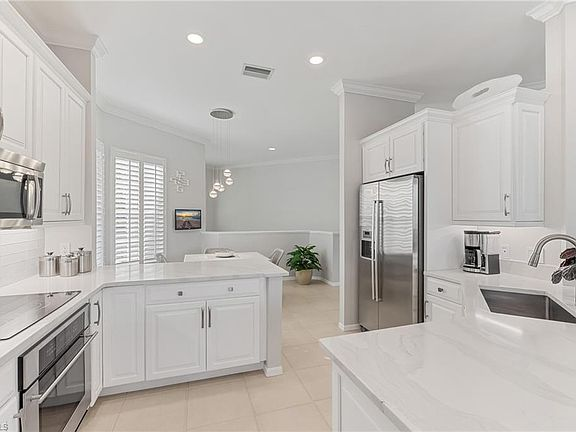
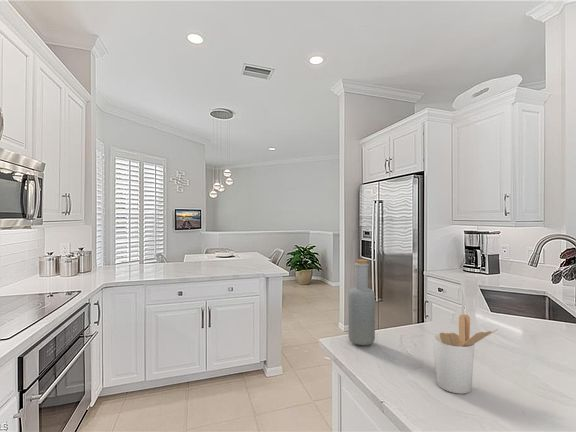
+ utensil holder [433,314,499,395]
+ bottle [347,259,376,346]
